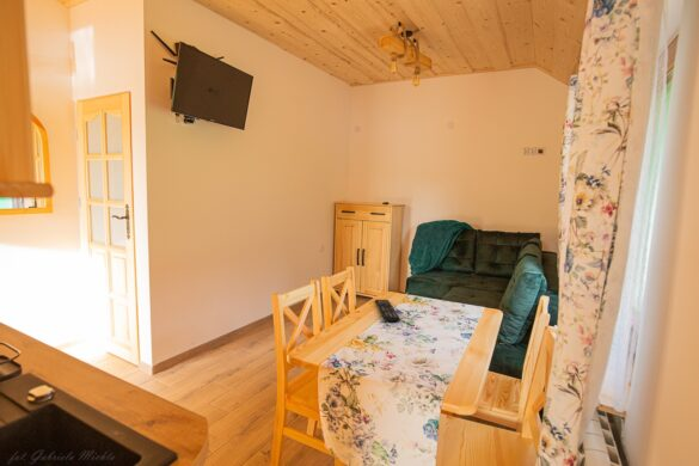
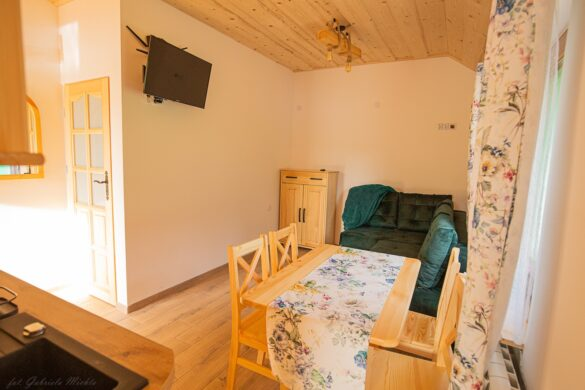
- remote control [374,298,401,323]
